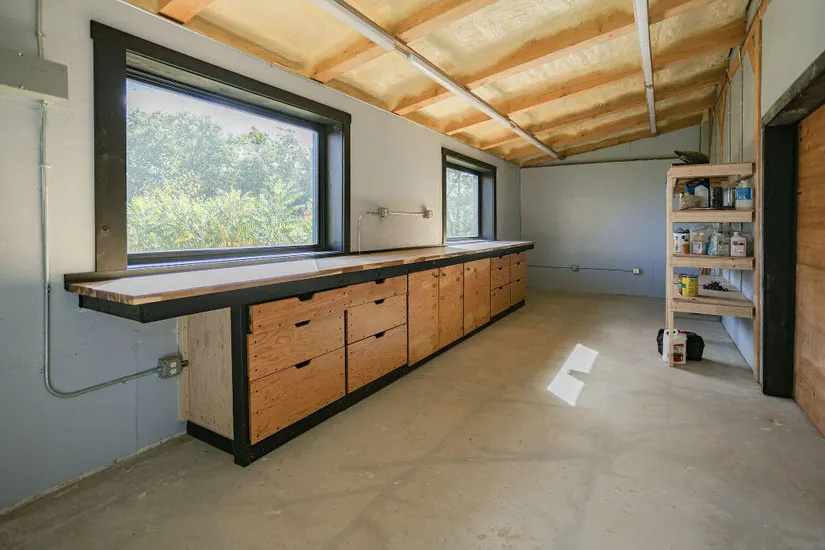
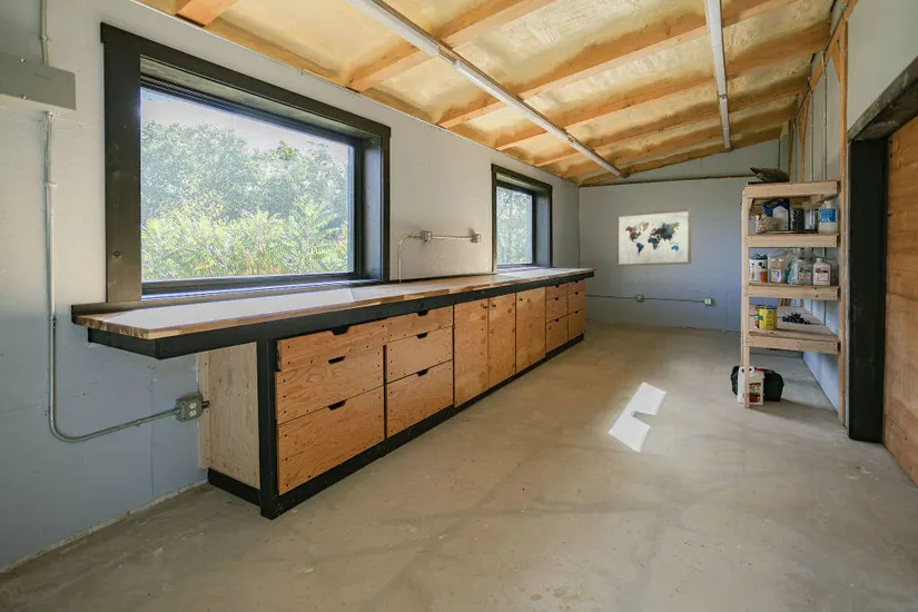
+ wall art [615,207,692,267]
